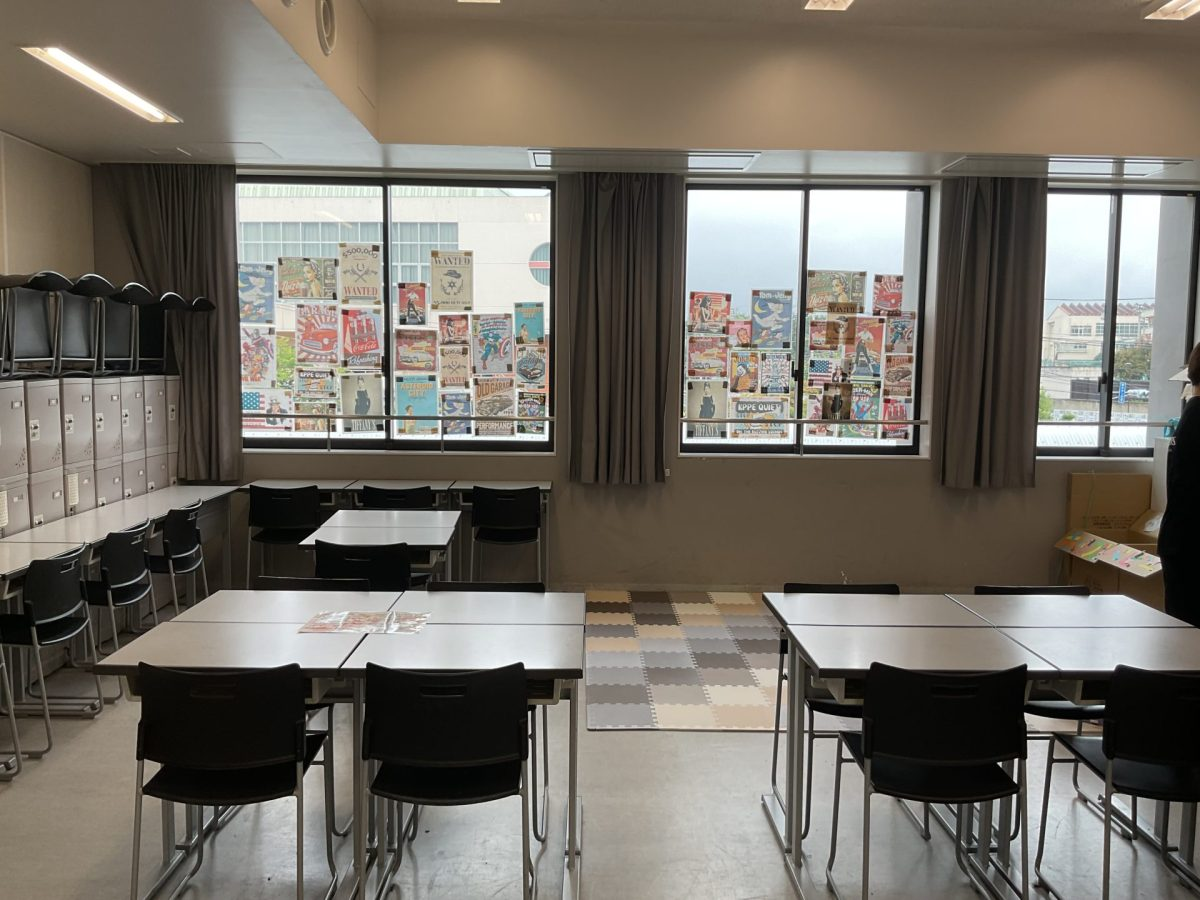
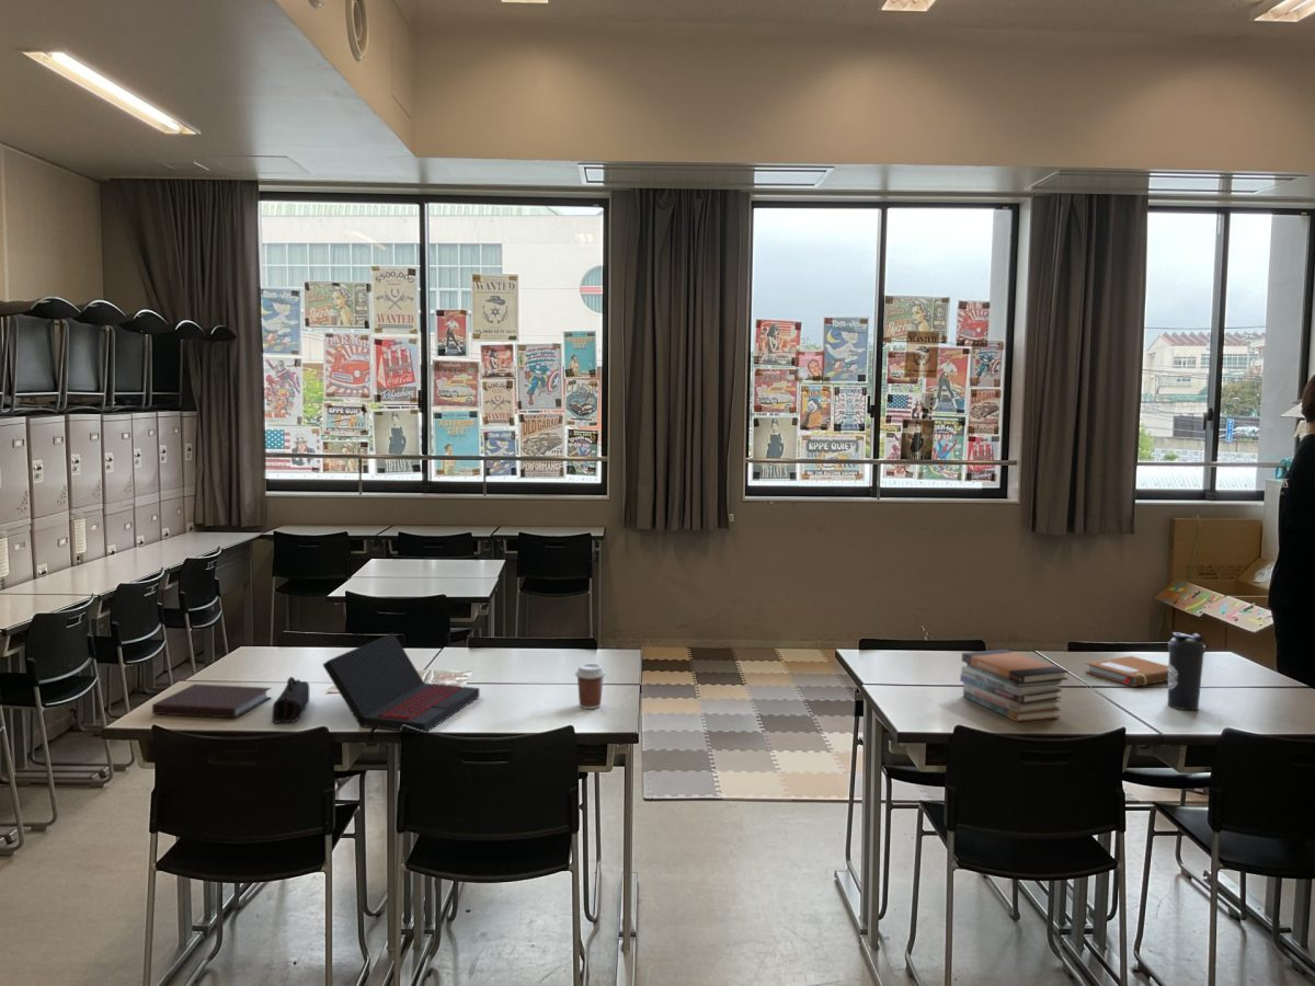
+ coffee cup [574,663,607,710]
+ notebook [151,683,273,719]
+ laptop [321,632,480,733]
+ notebook [1085,655,1168,688]
+ water bottle [1167,631,1207,711]
+ pencil case [271,676,310,724]
+ book stack [959,649,1070,723]
